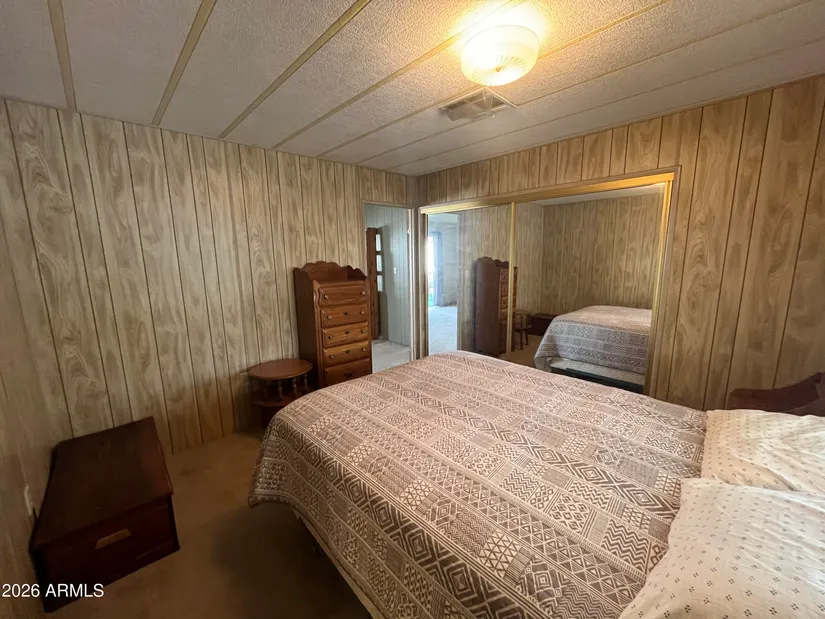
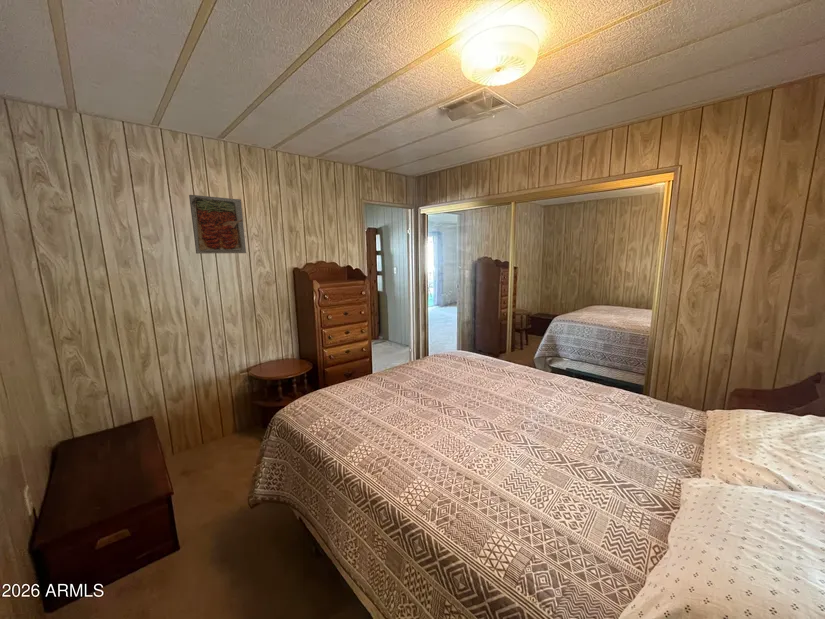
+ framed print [188,194,247,255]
